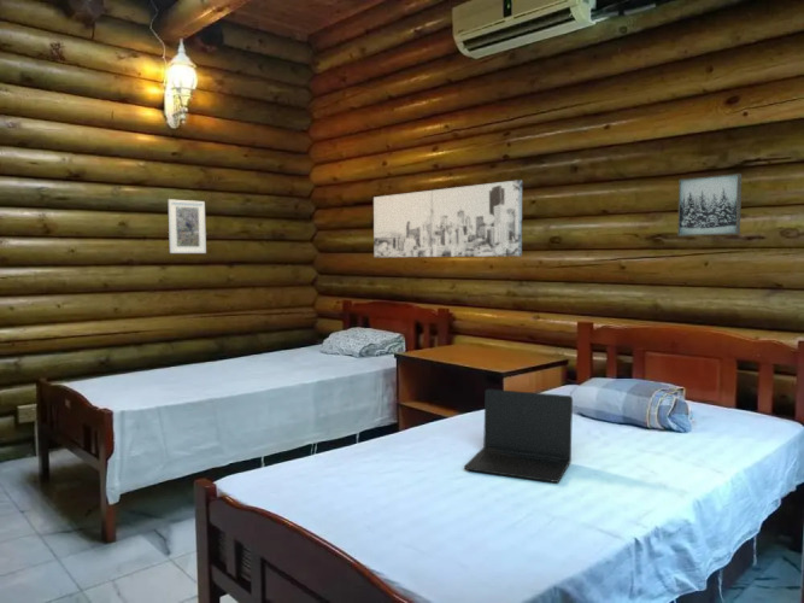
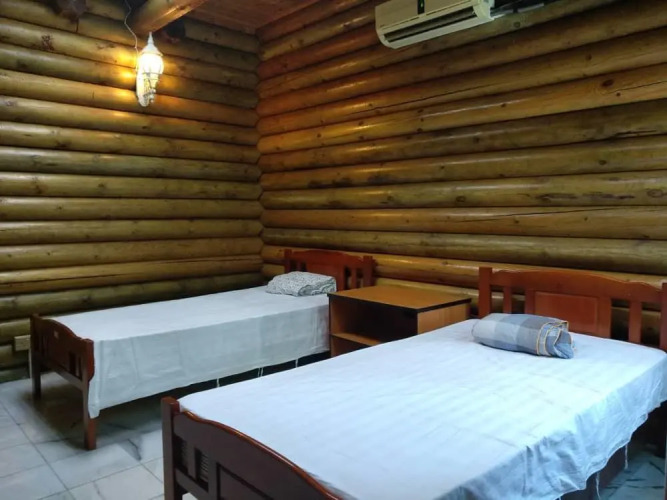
- wall art [372,178,523,258]
- wall art [676,172,743,238]
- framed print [168,198,207,254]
- laptop [463,388,574,484]
